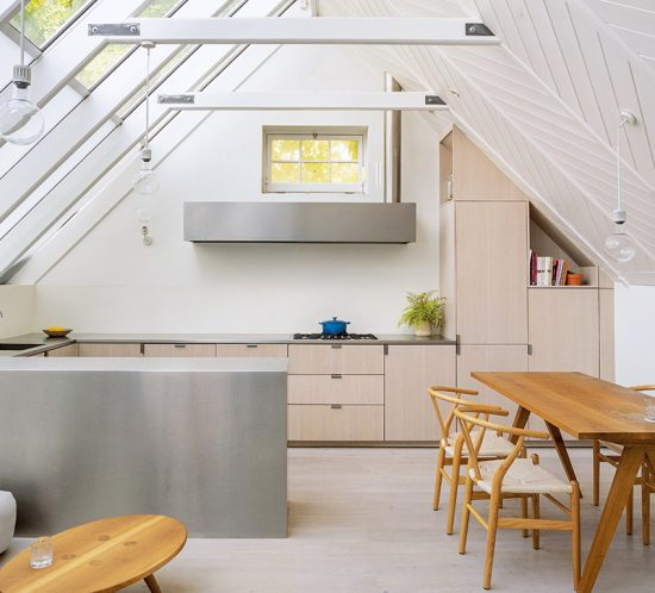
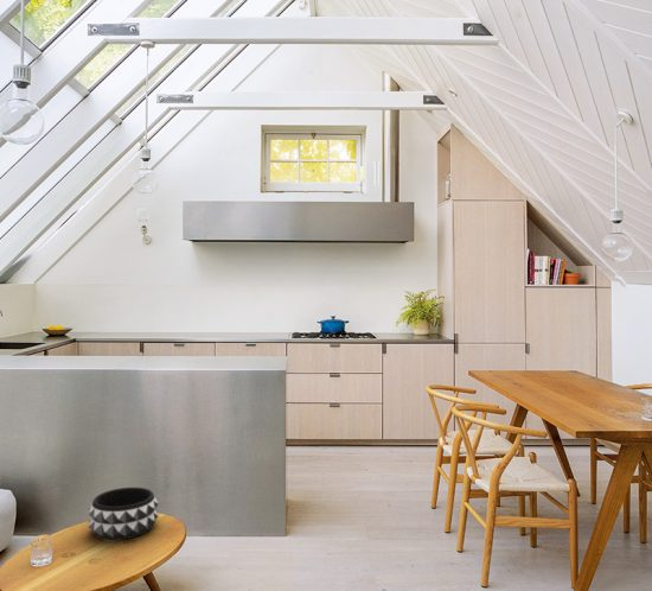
+ decorative bowl [88,487,160,541]
